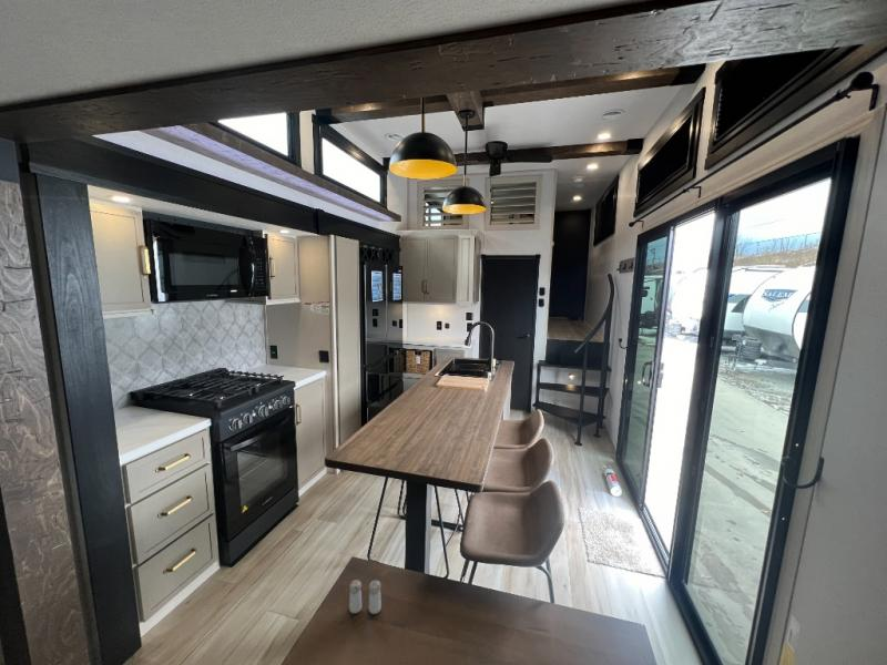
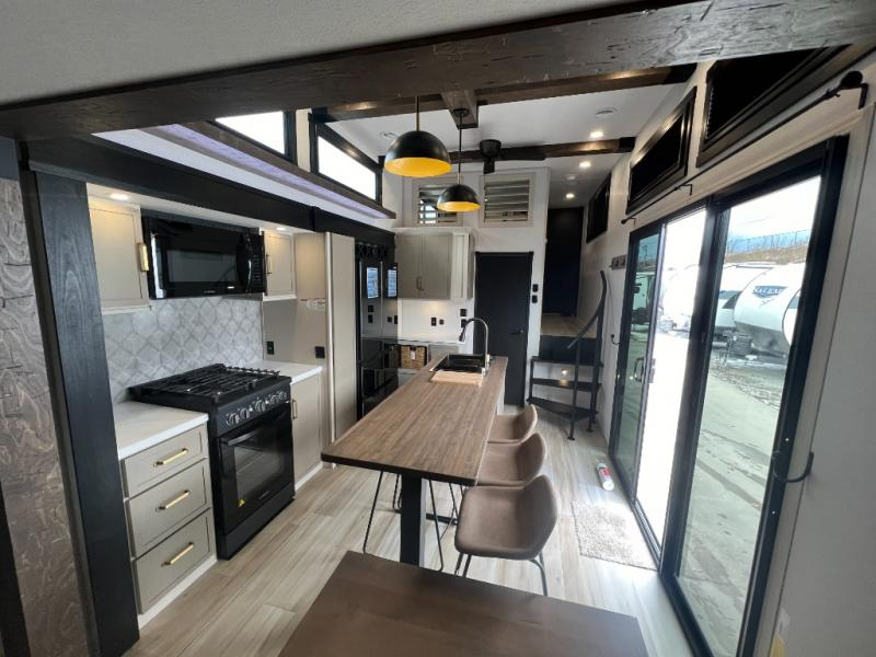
- salt and pepper shaker [348,579,383,615]
